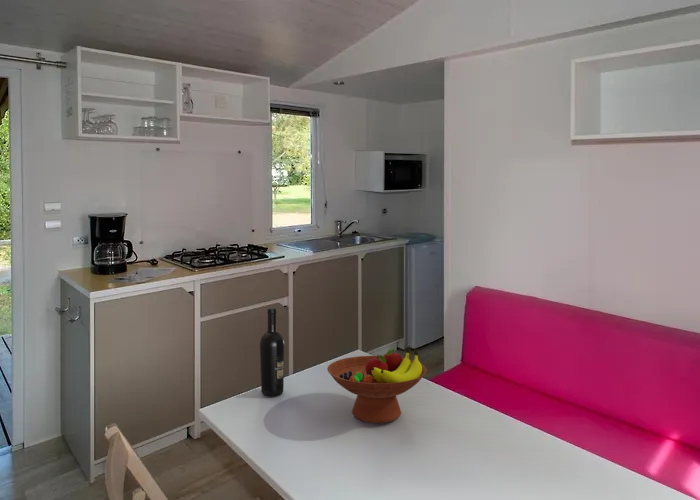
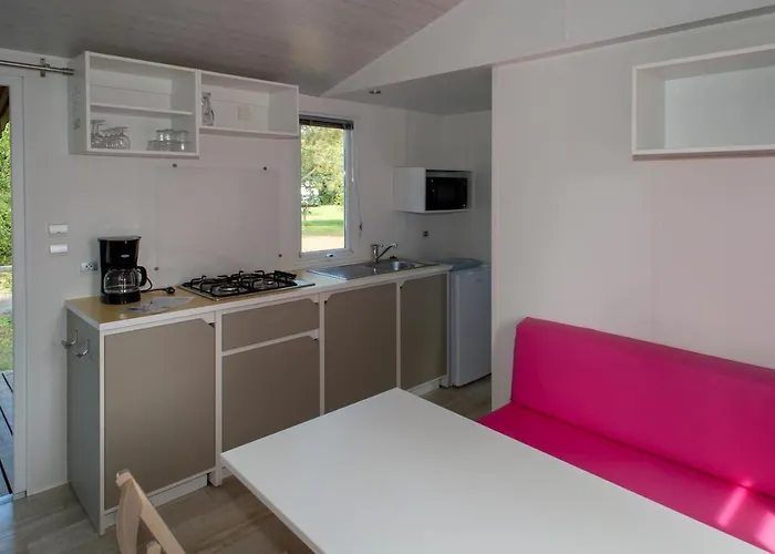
- fruit bowl [326,346,428,424]
- wine bottle [259,307,285,397]
